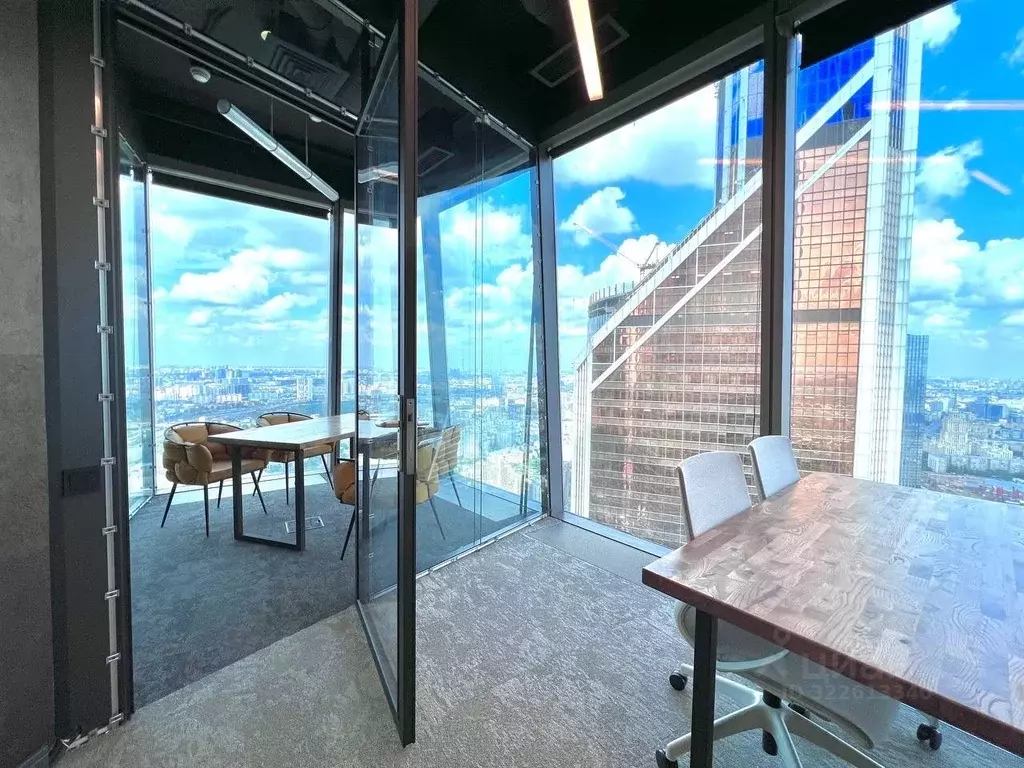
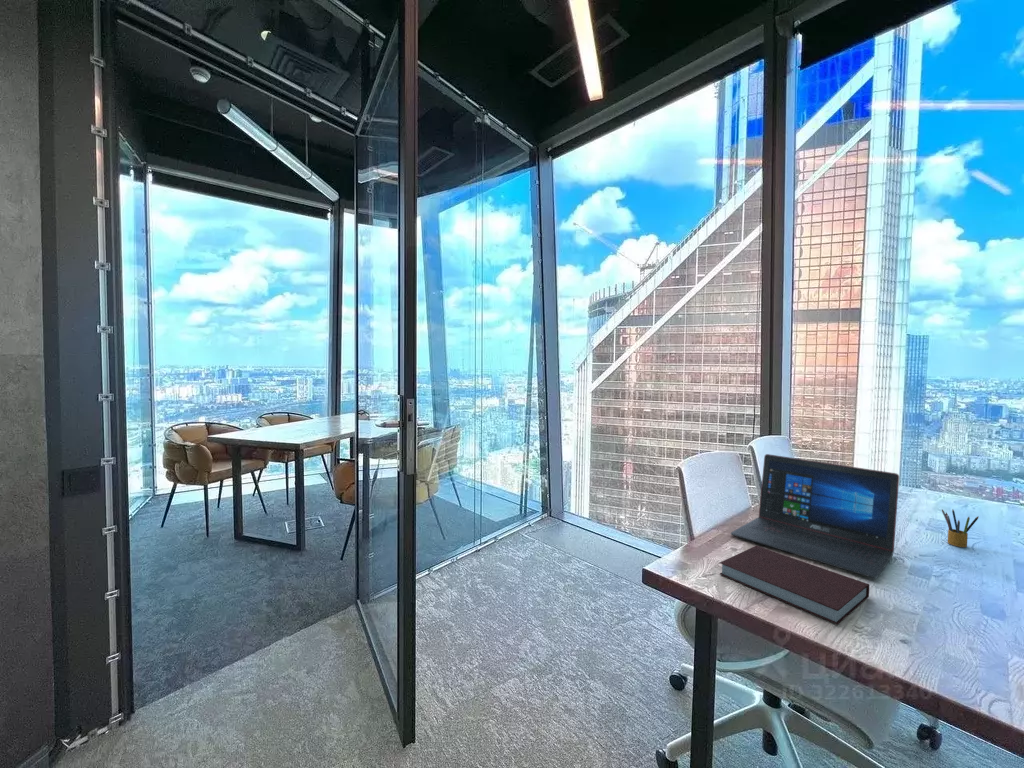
+ pencil box [941,508,979,548]
+ notebook [719,545,870,626]
+ laptop [730,453,900,579]
